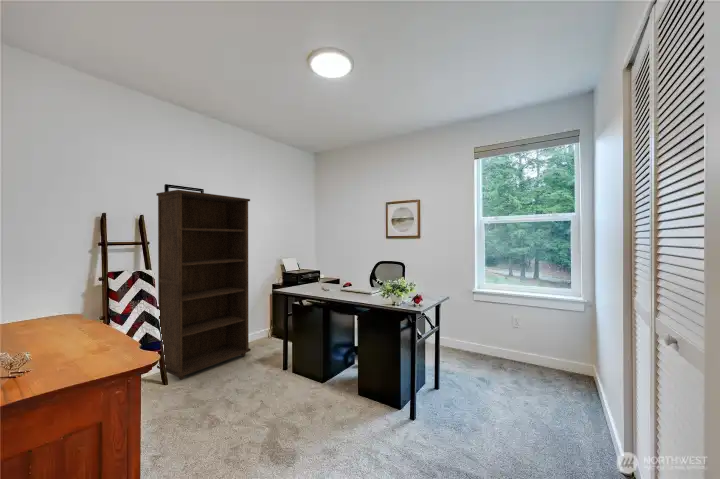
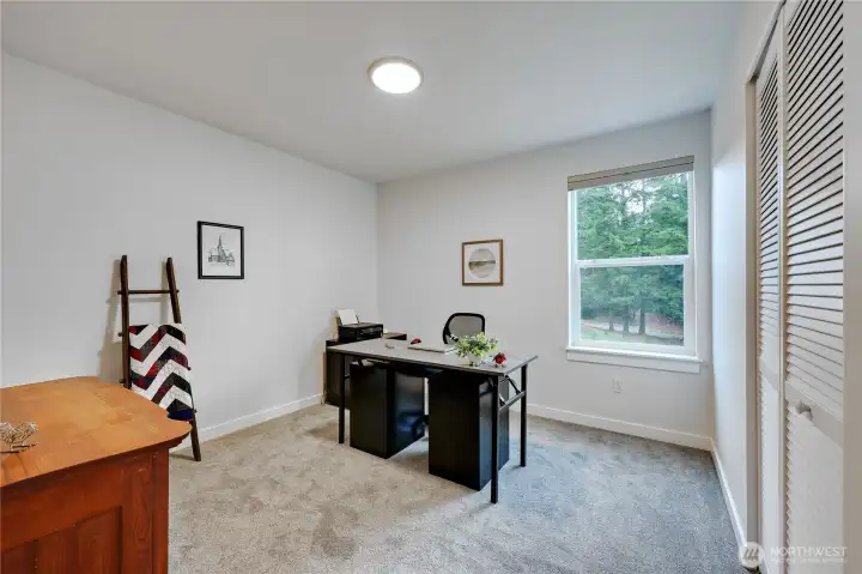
- bookcase [155,189,252,380]
